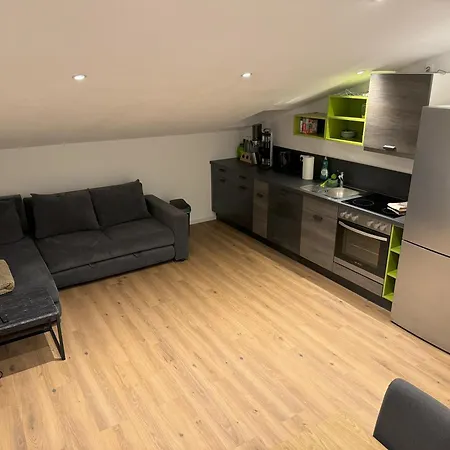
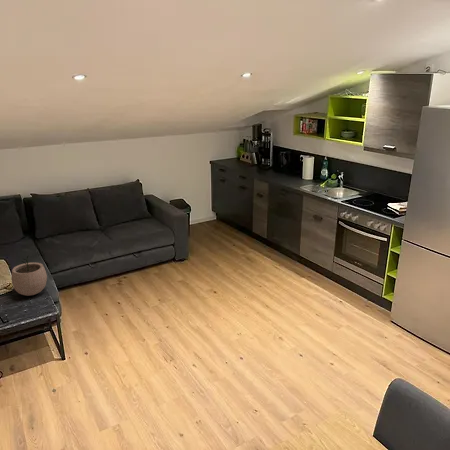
+ plant pot [10,255,48,297]
